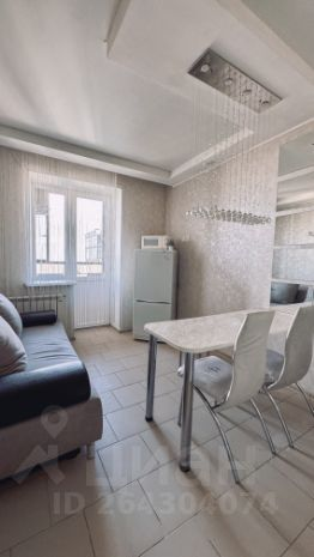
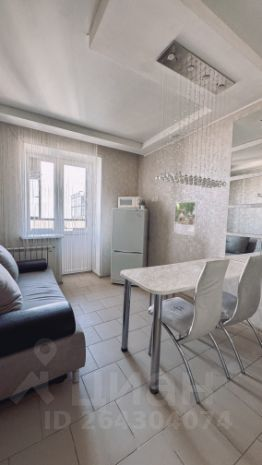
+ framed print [173,200,198,237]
